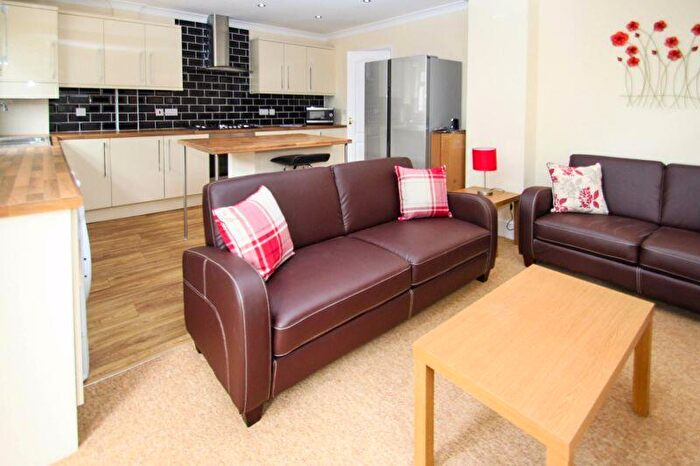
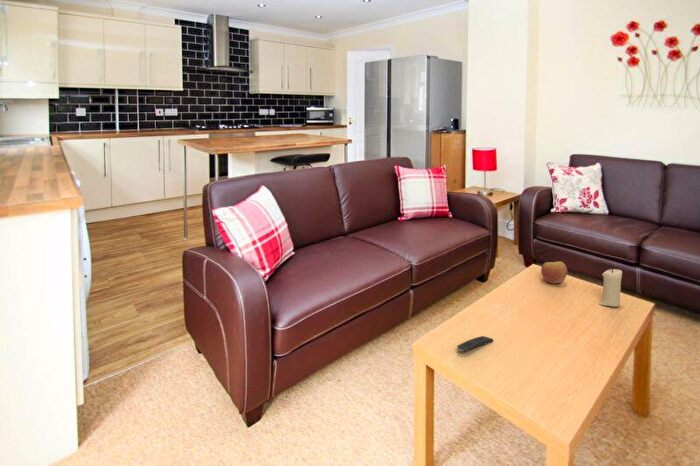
+ remote control [456,335,494,353]
+ apple [540,260,568,284]
+ candle [597,268,623,308]
